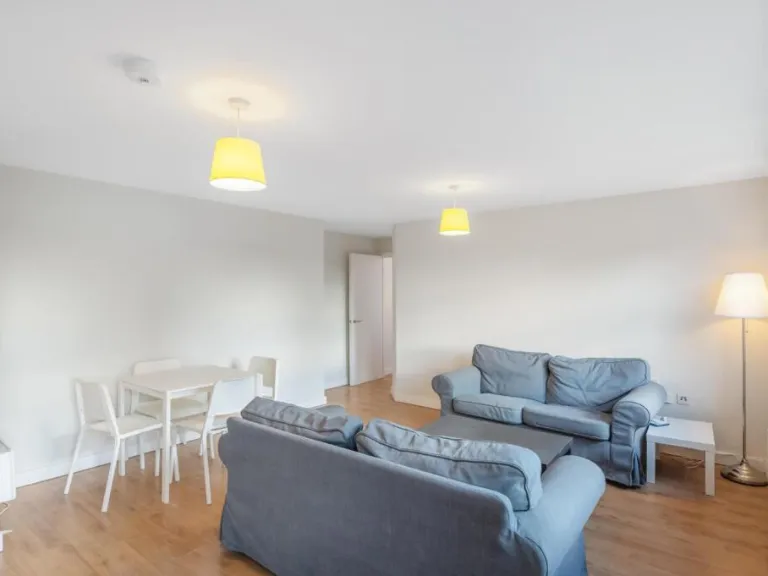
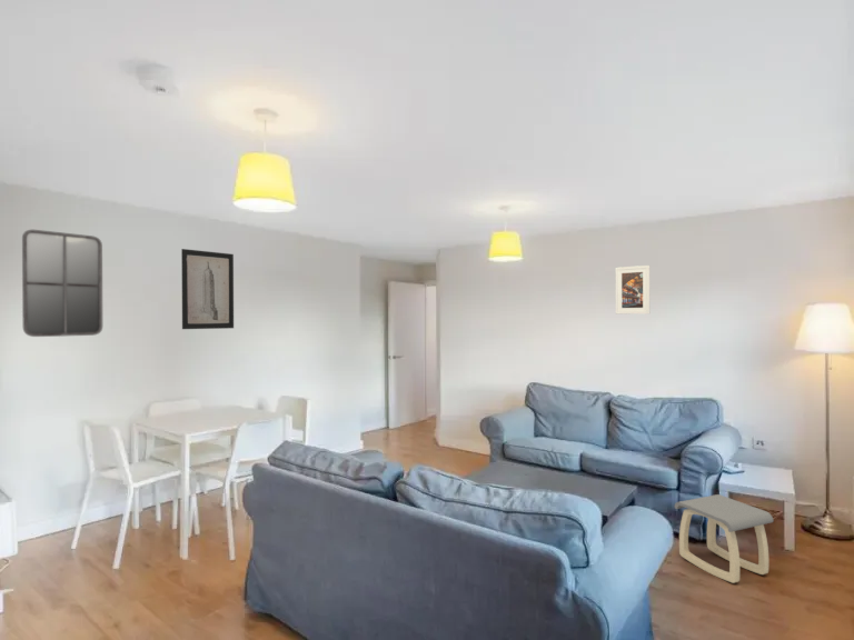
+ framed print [615,264,652,316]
+ wall art [180,248,235,330]
+ stool [674,493,775,584]
+ home mirror [21,229,103,338]
